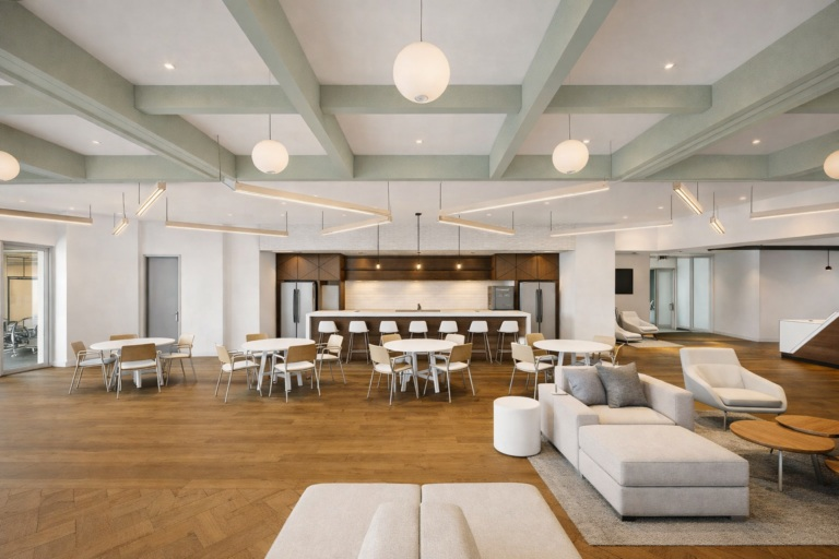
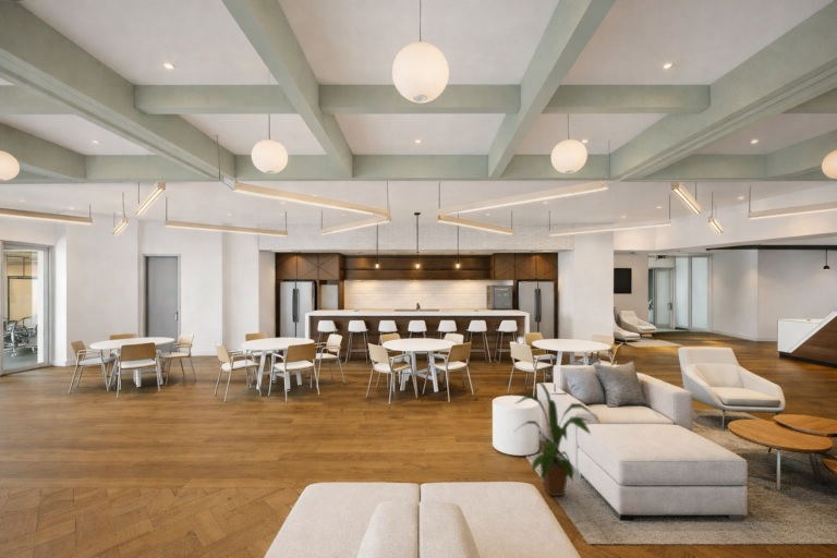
+ house plant [512,377,602,497]
